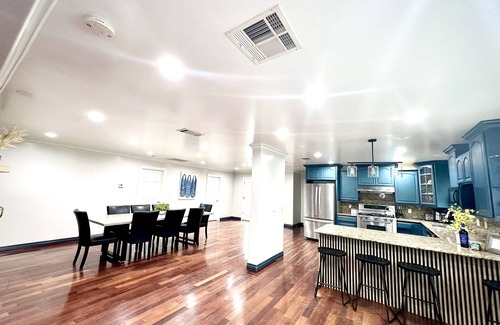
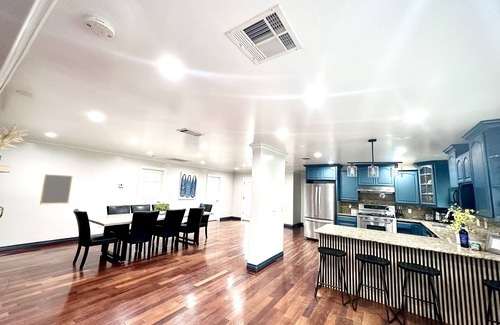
+ home mirror [39,173,73,205]
